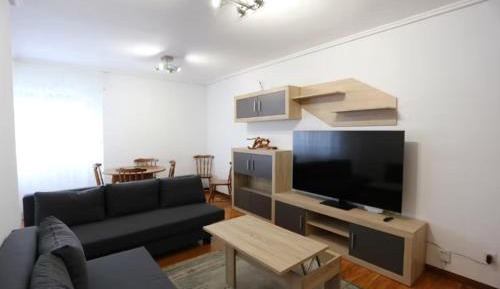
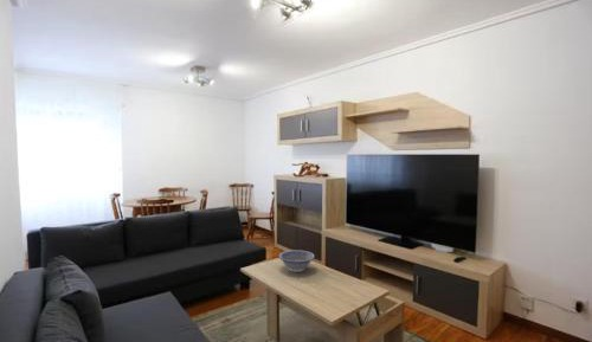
+ decorative bowl [277,249,316,273]
